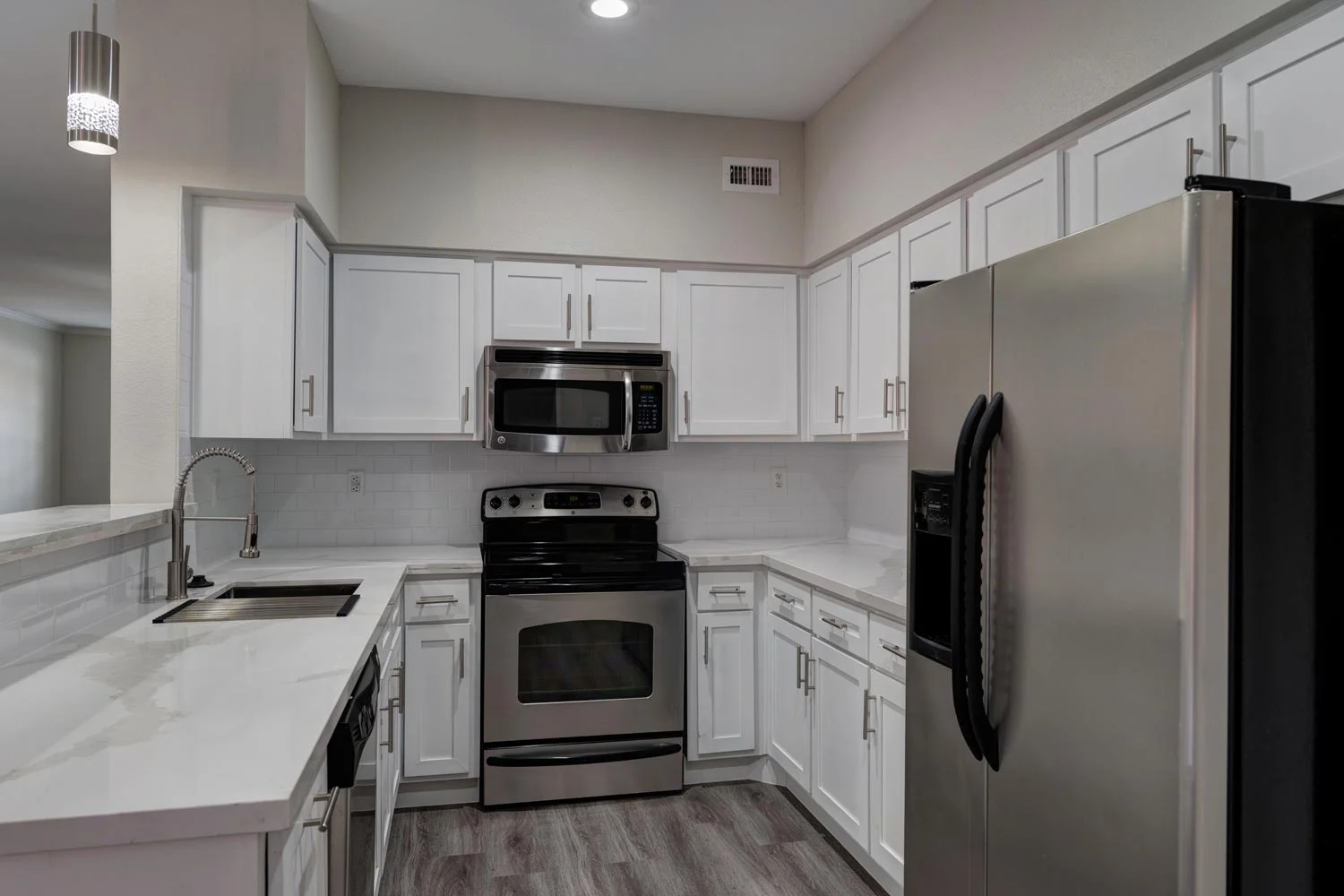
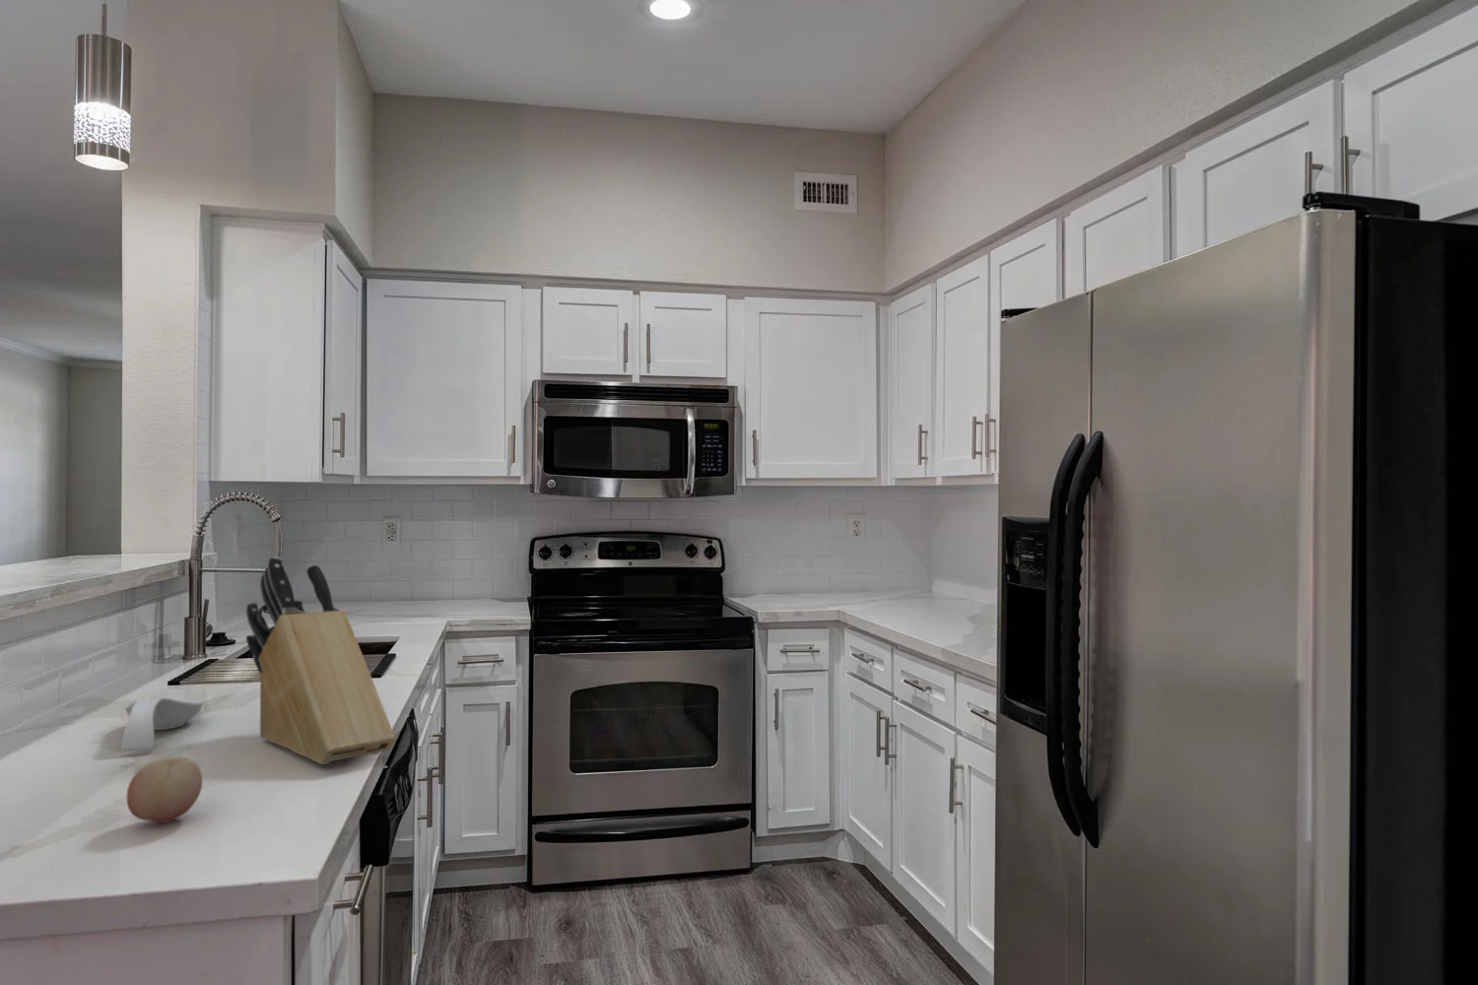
+ spoon rest [120,696,203,752]
+ knife block [245,555,396,765]
+ fruit [126,756,203,823]
